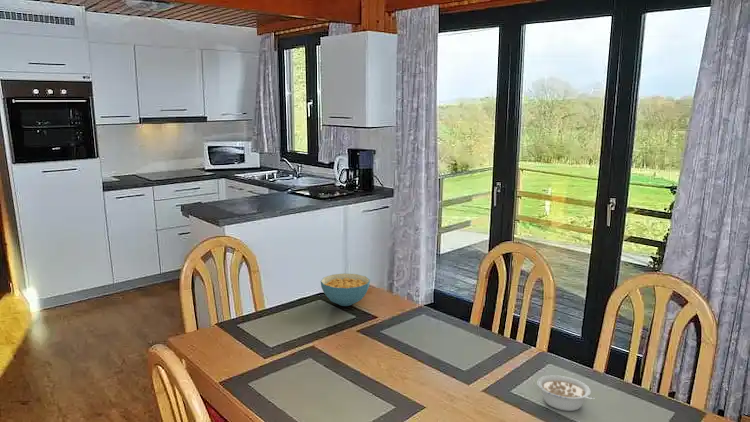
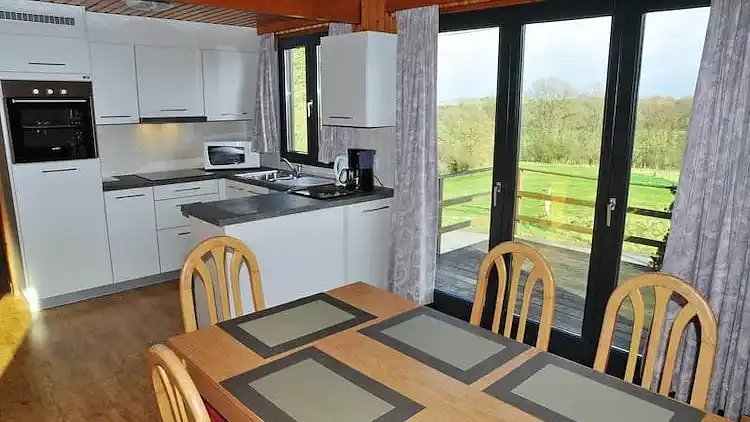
- legume [536,374,595,412]
- cereal bowl [320,272,371,307]
